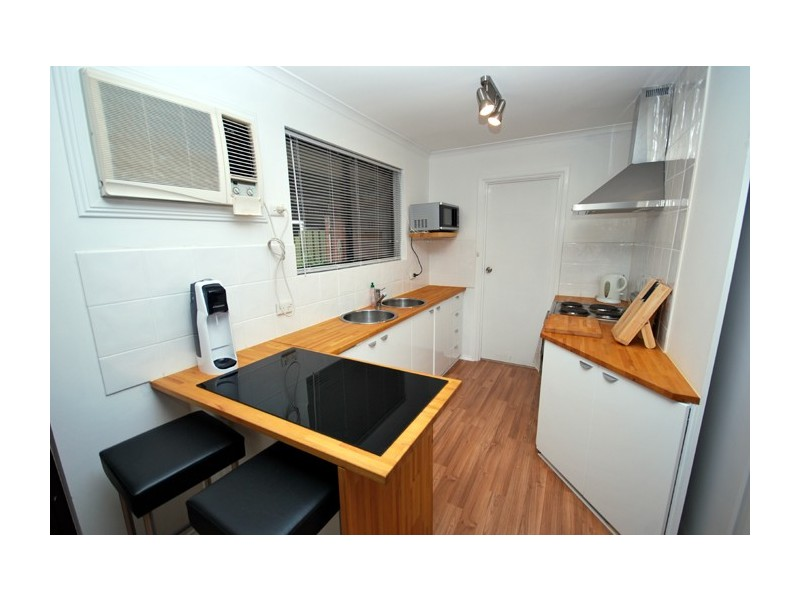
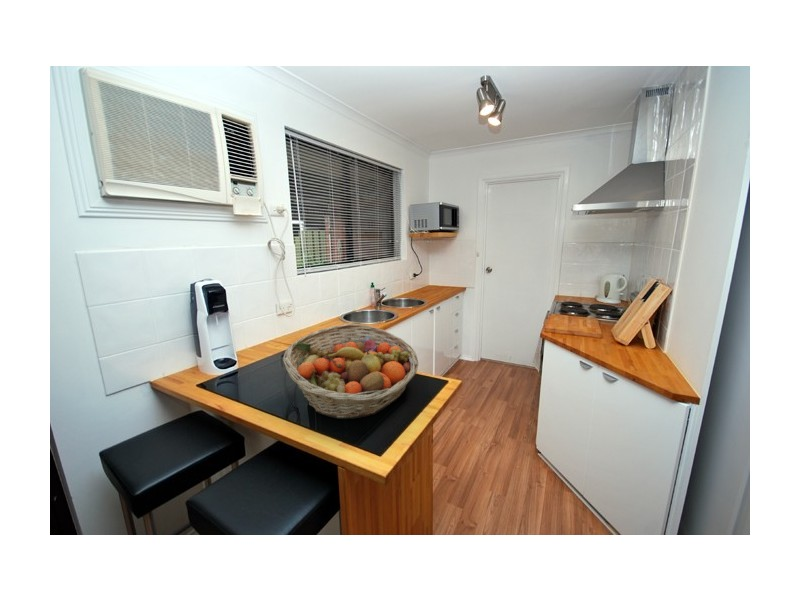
+ fruit basket [282,323,419,420]
